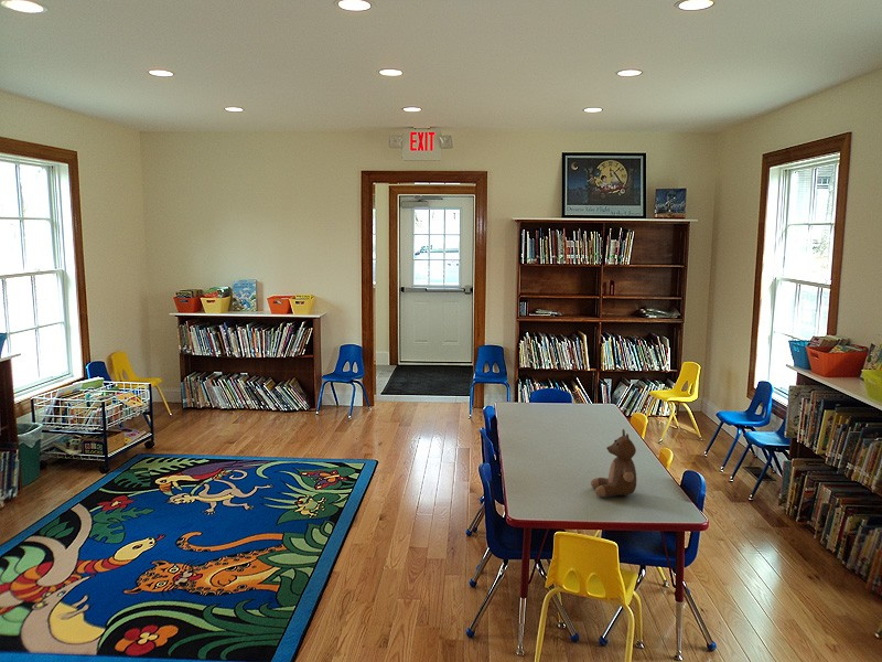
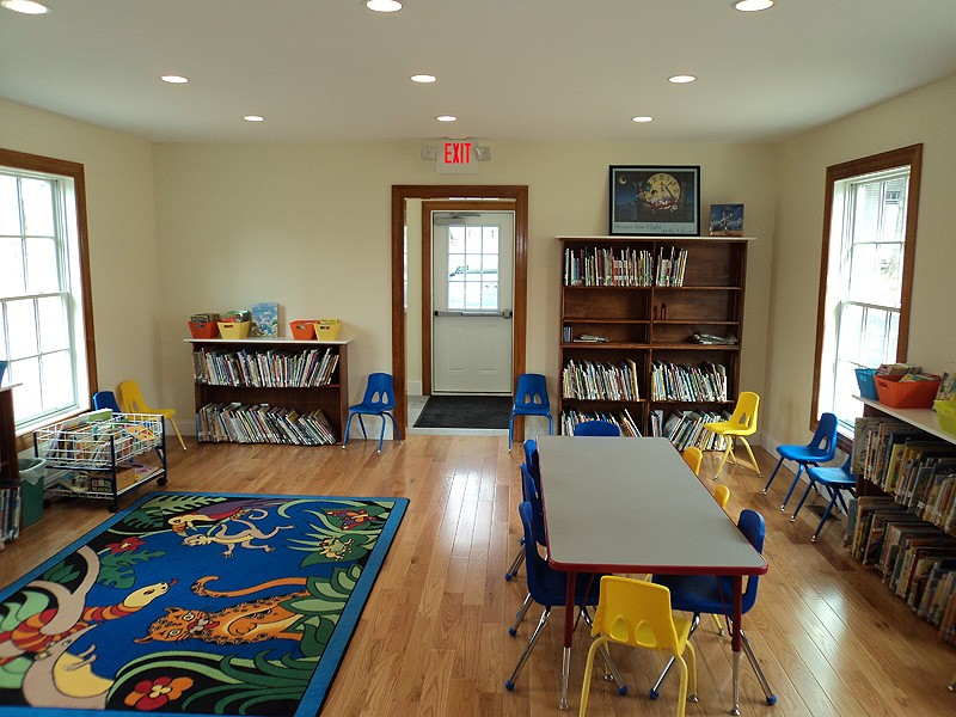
- teddy bear [590,428,637,498]
